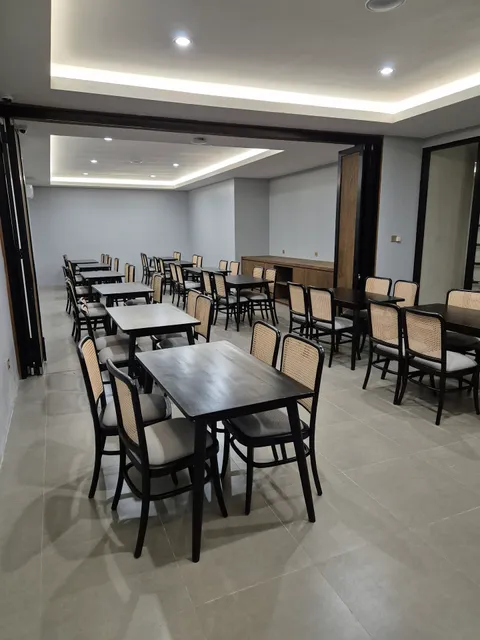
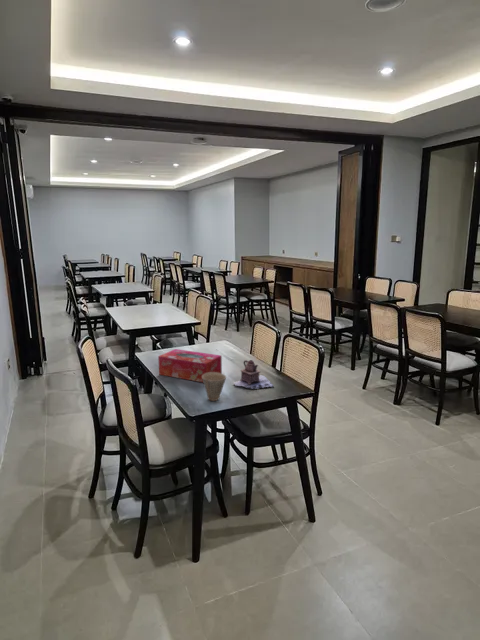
+ teapot [232,359,275,390]
+ tissue box [157,348,223,383]
+ cup [202,372,227,402]
